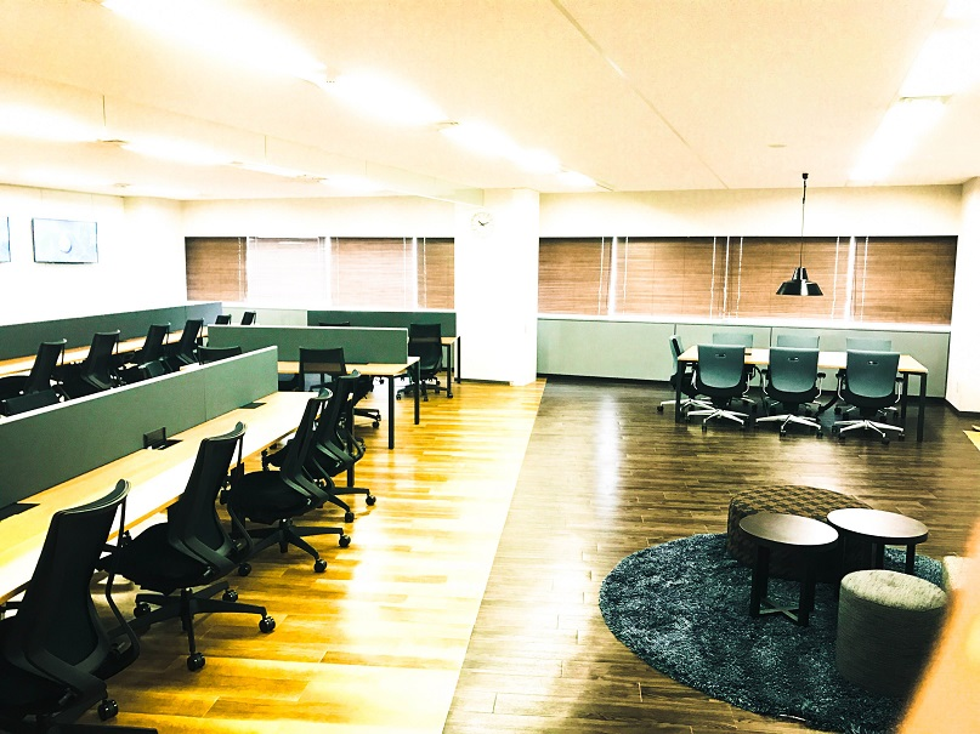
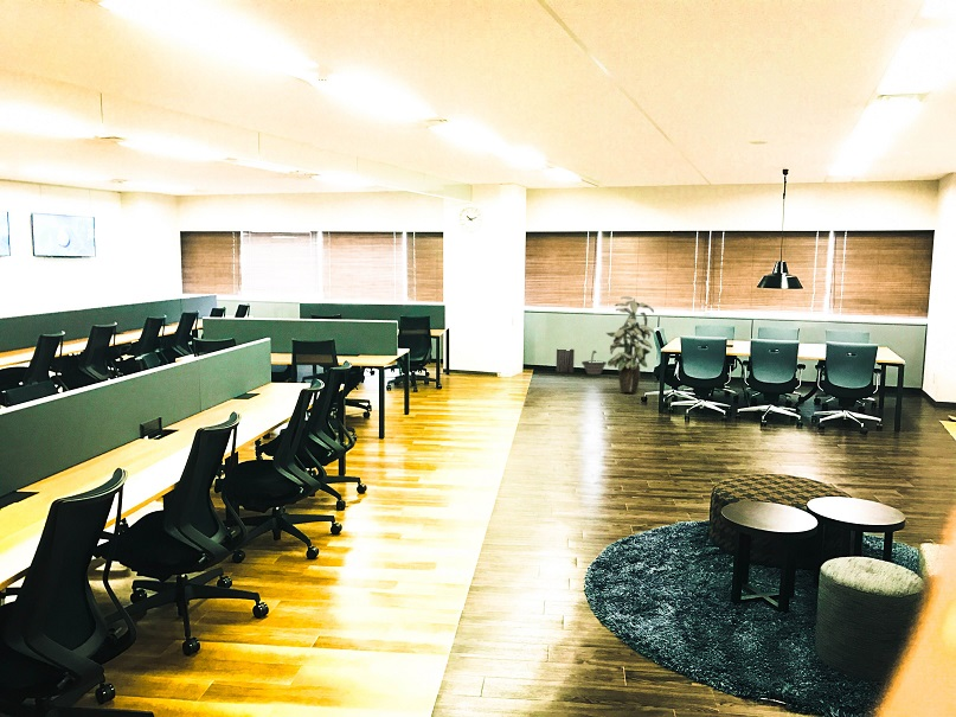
+ trash can [554,347,576,373]
+ bucket [580,350,608,376]
+ indoor plant [604,295,655,393]
